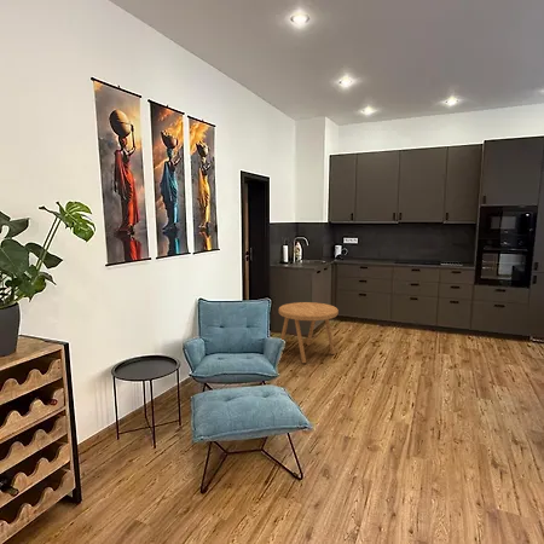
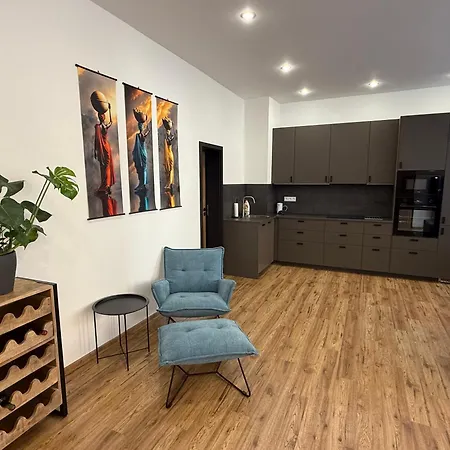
- side table [278,301,340,364]
